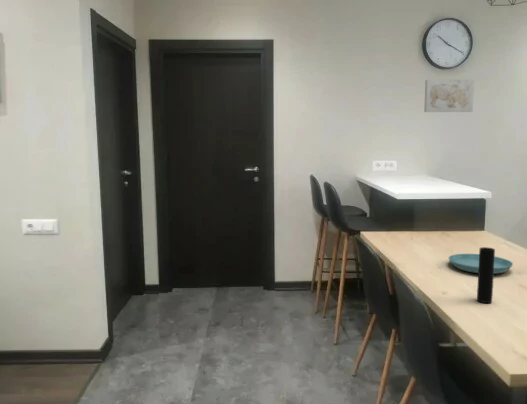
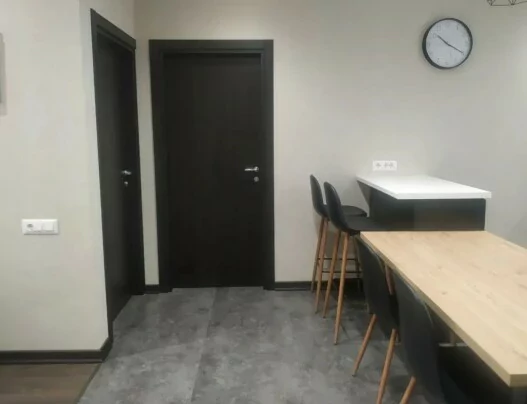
- saucer [448,253,514,275]
- cup [476,246,496,304]
- wall art [423,79,475,113]
